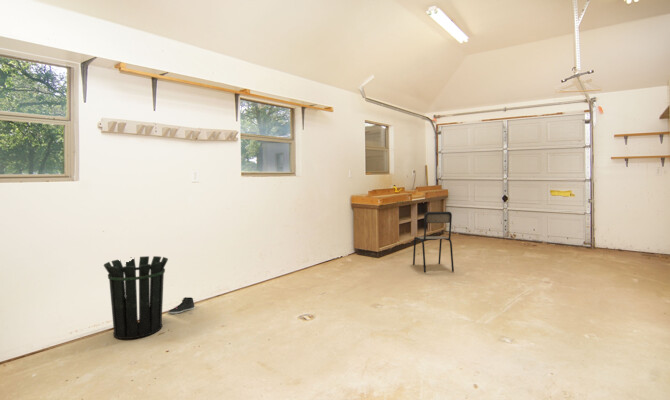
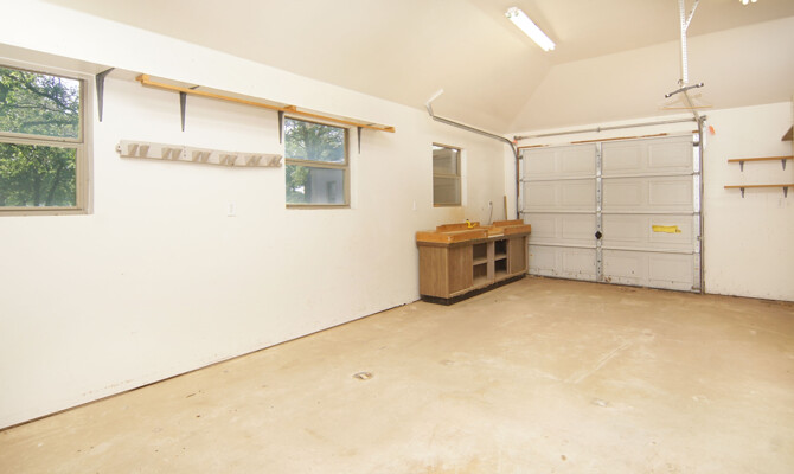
- sneaker [167,296,196,315]
- waste bin [103,255,169,340]
- chair [412,211,455,273]
